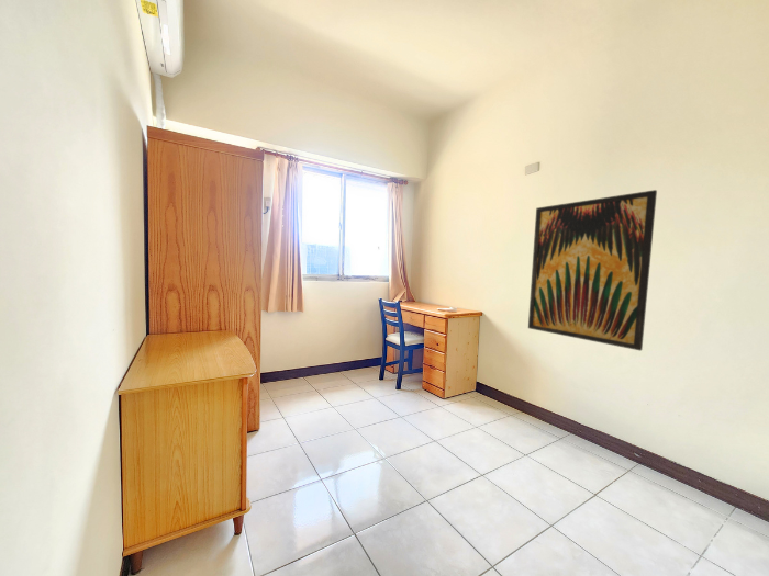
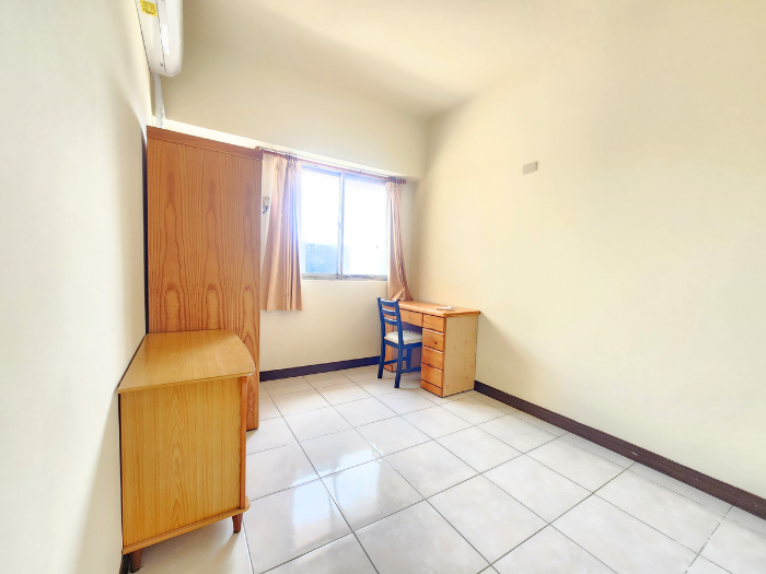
- wall art [527,189,658,351]
